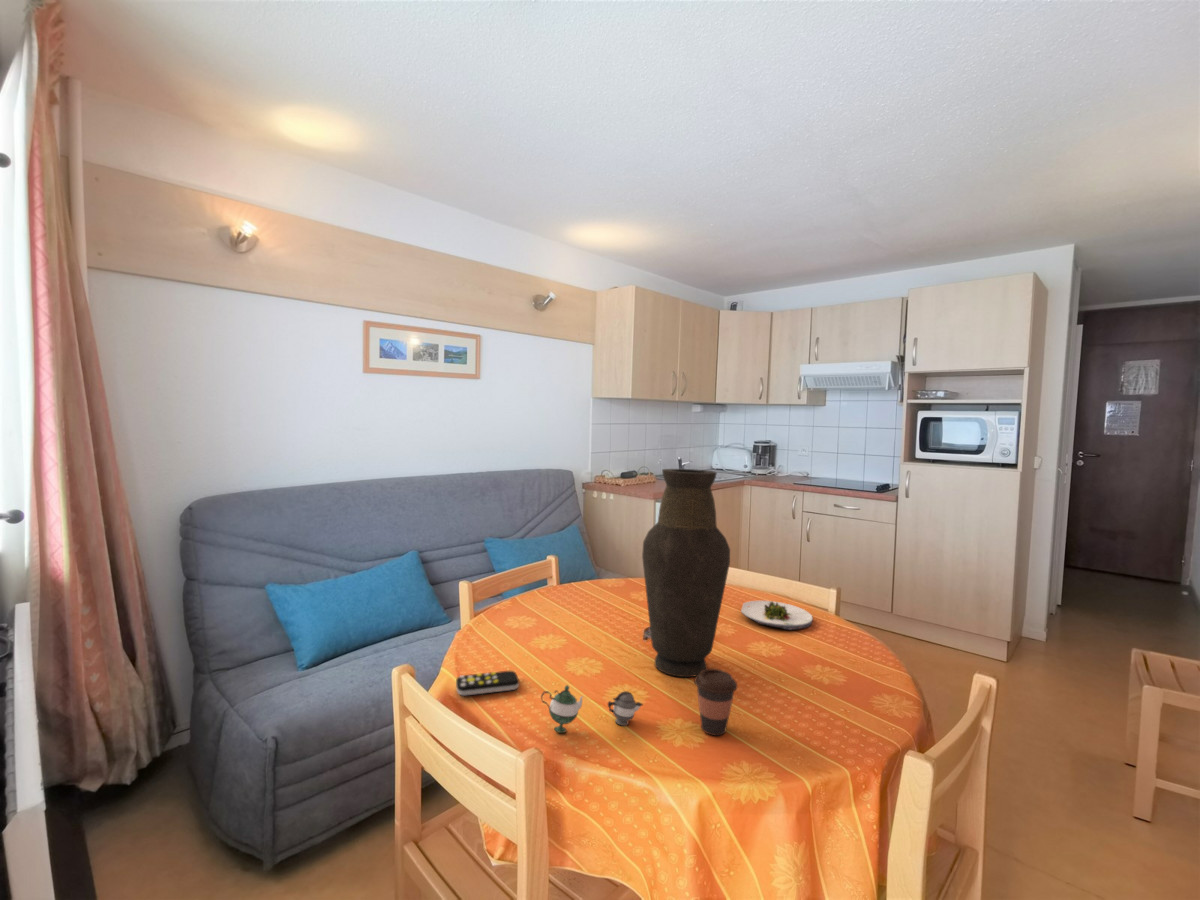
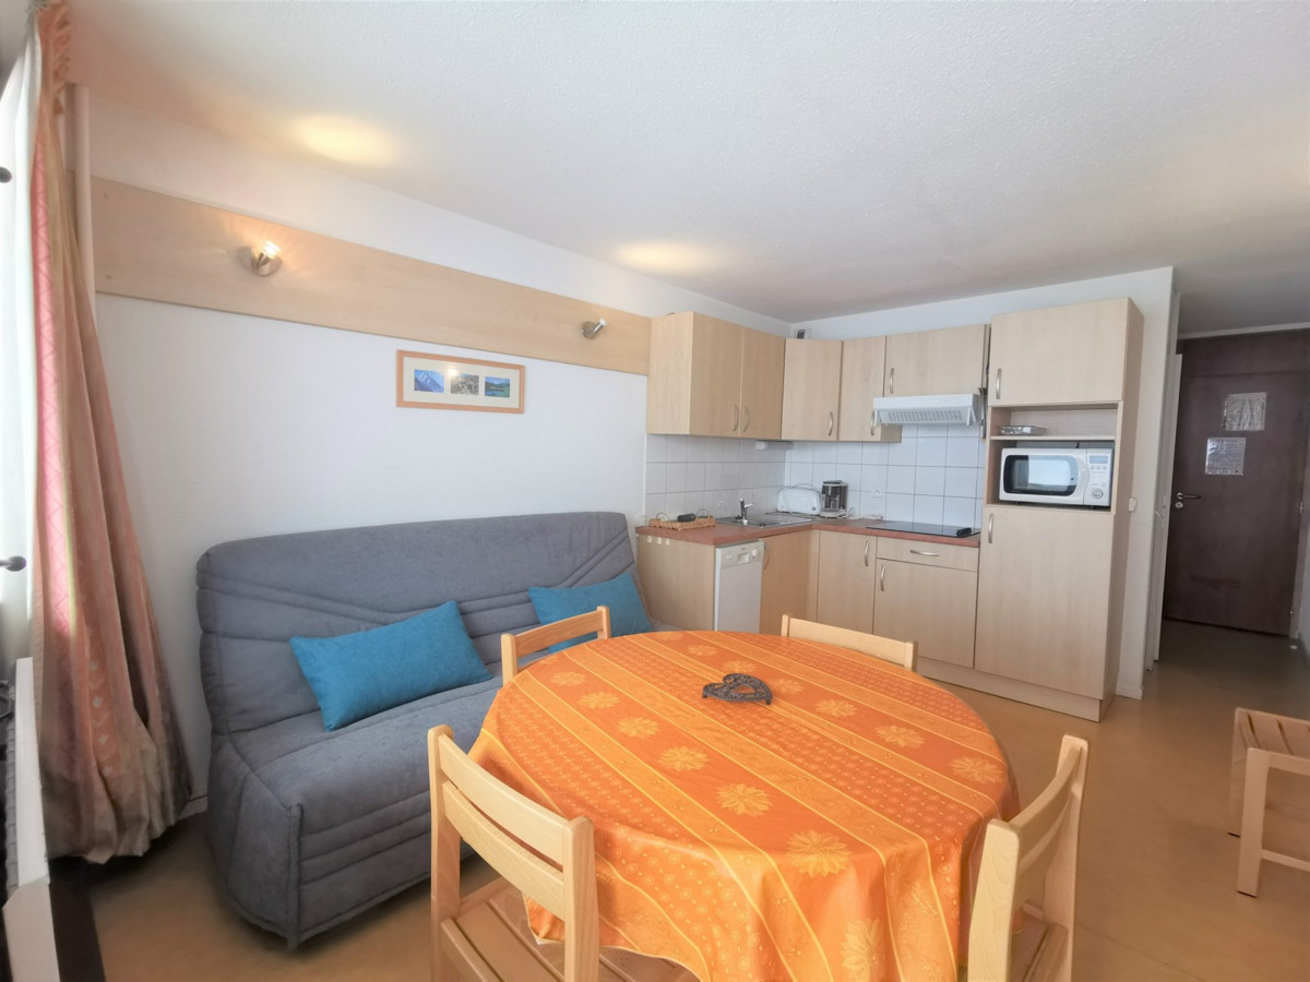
- vase [641,468,731,678]
- remote control [455,670,520,697]
- teapot [540,684,644,734]
- salad plate [740,600,814,631]
- coffee cup [693,668,739,736]
